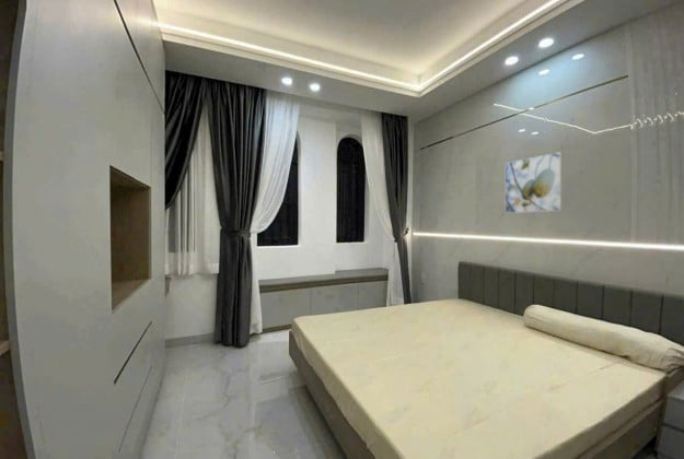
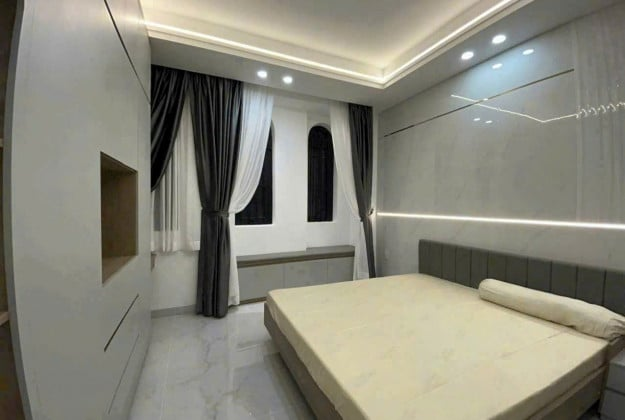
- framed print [505,151,564,214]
